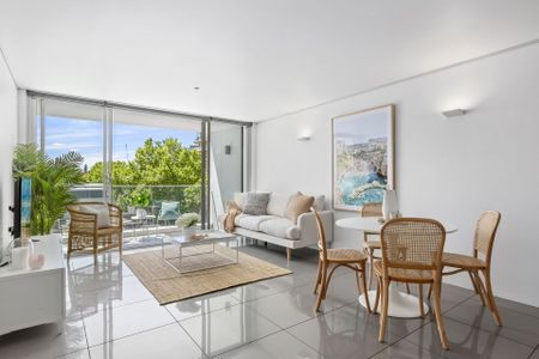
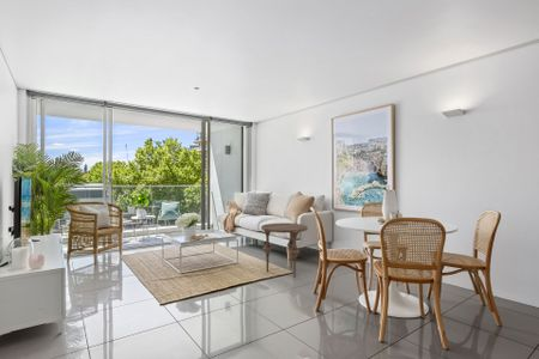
+ side table [260,221,309,279]
